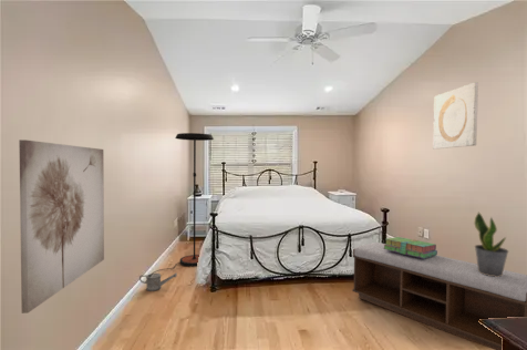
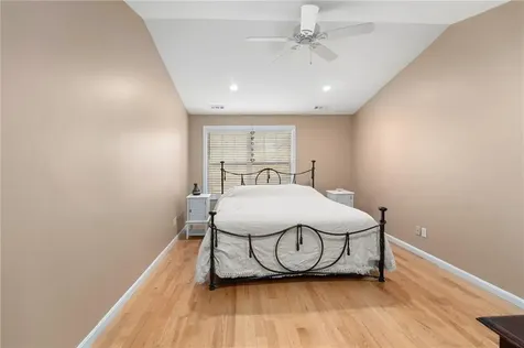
- wall art [432,81,479,150]
- potted plant [473,212,509,277]
- floor lamp [145,132,215,282]
- wall art [18,138,105,315]
- watering can [138,272,178,292]
- bench [351,241,527,350]
- stack of books [383,236,438,258]
